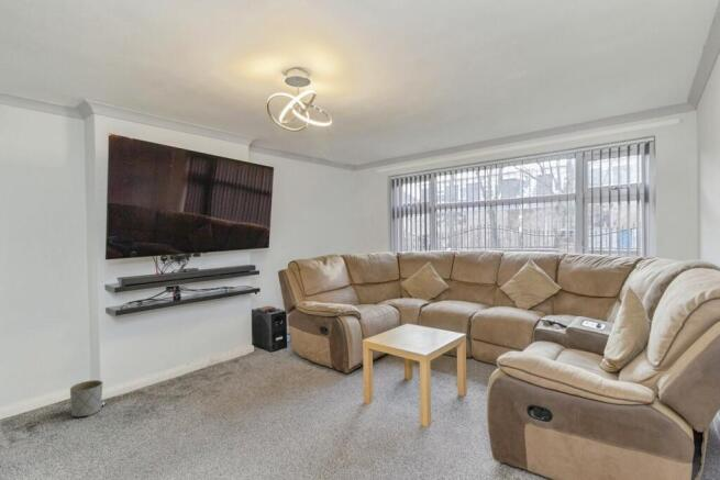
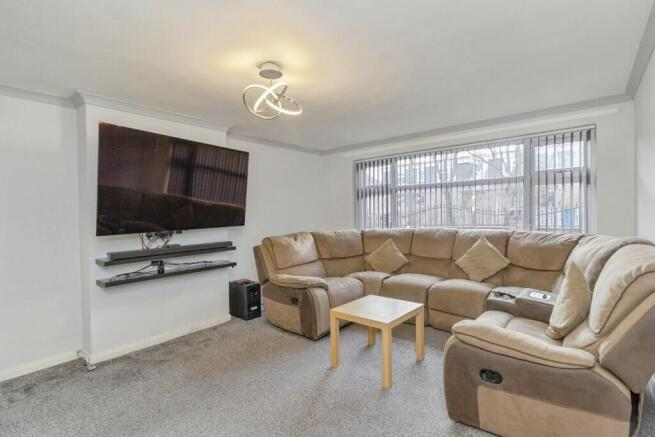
- planter [69,379,103,417]
